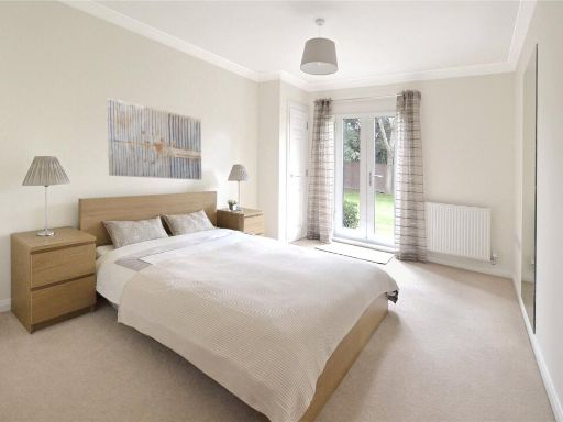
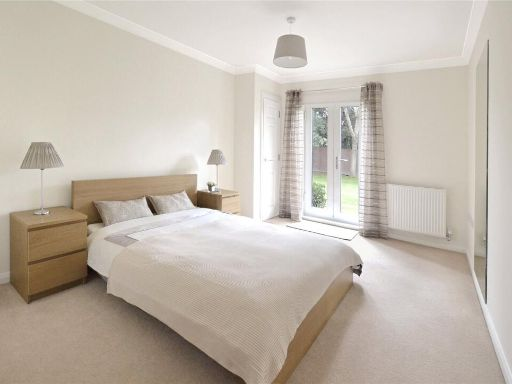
- wall art [106,97,202,181]
